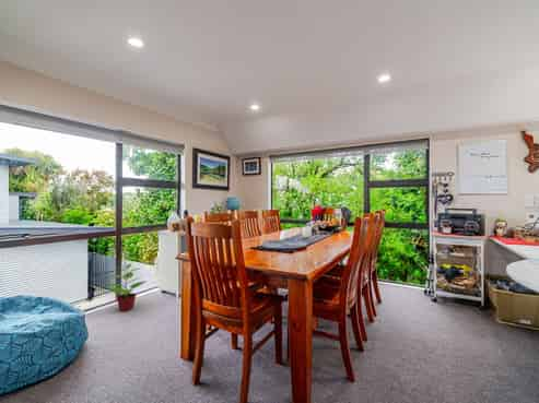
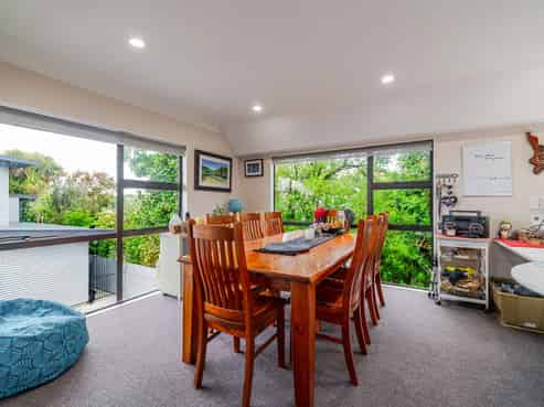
- potted plant [105,262,149,312]
